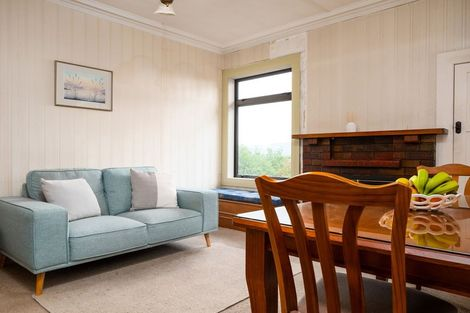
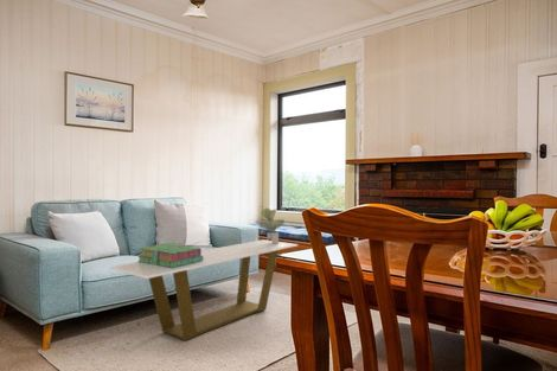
+ coffee table [110,238,299,343]
+ potted plant [257,207,286,244]
+ stack of books [136,243,203,268]
